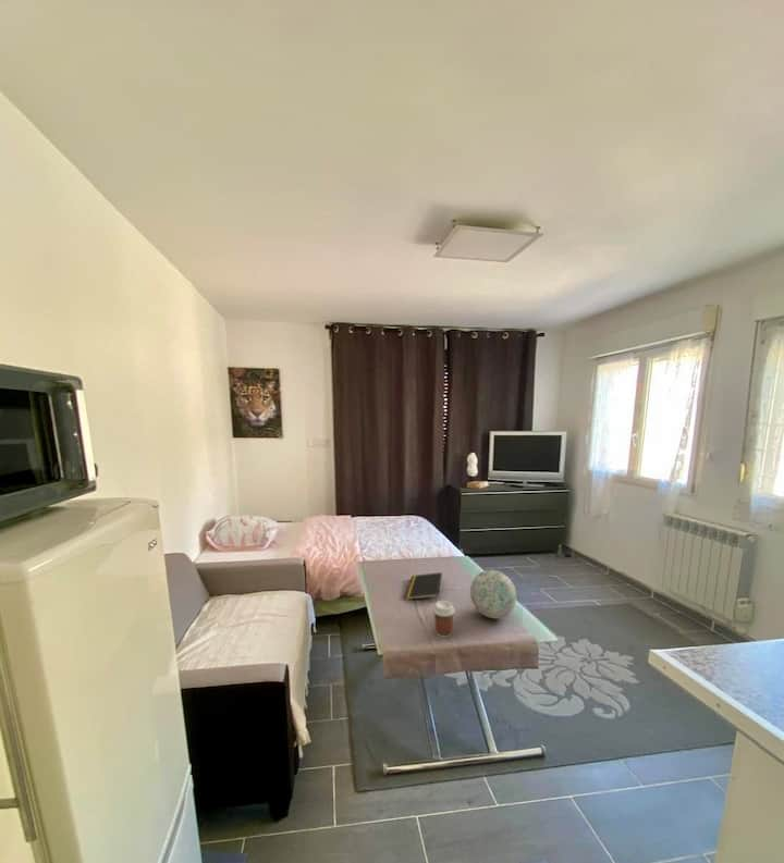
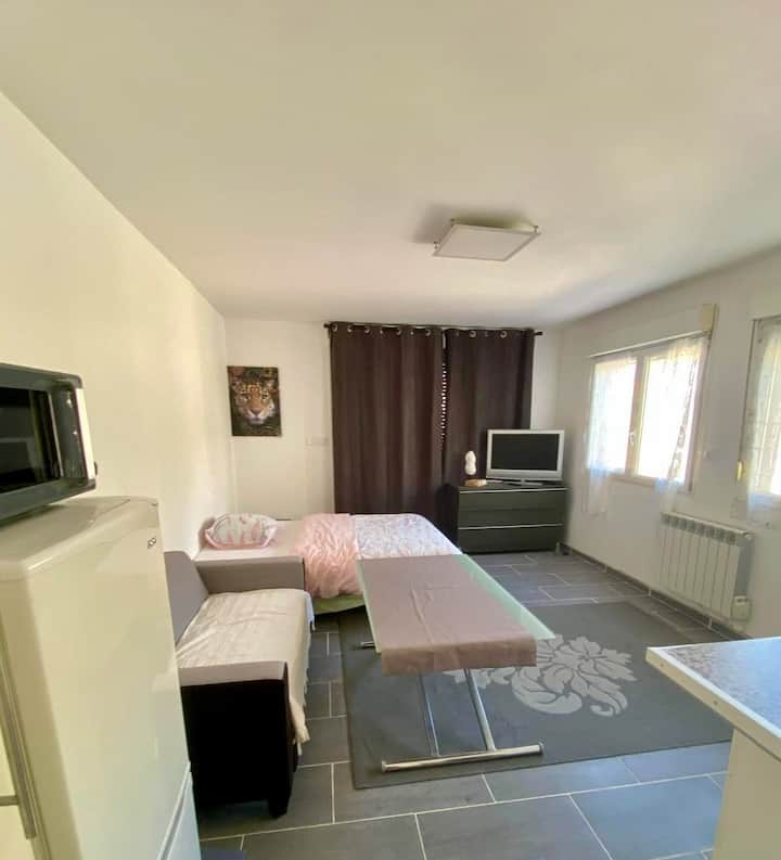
- notepad [404,571,443,601]
- coffee cup [431,600,456,639]
- decorative ball [469,569,517,619]
